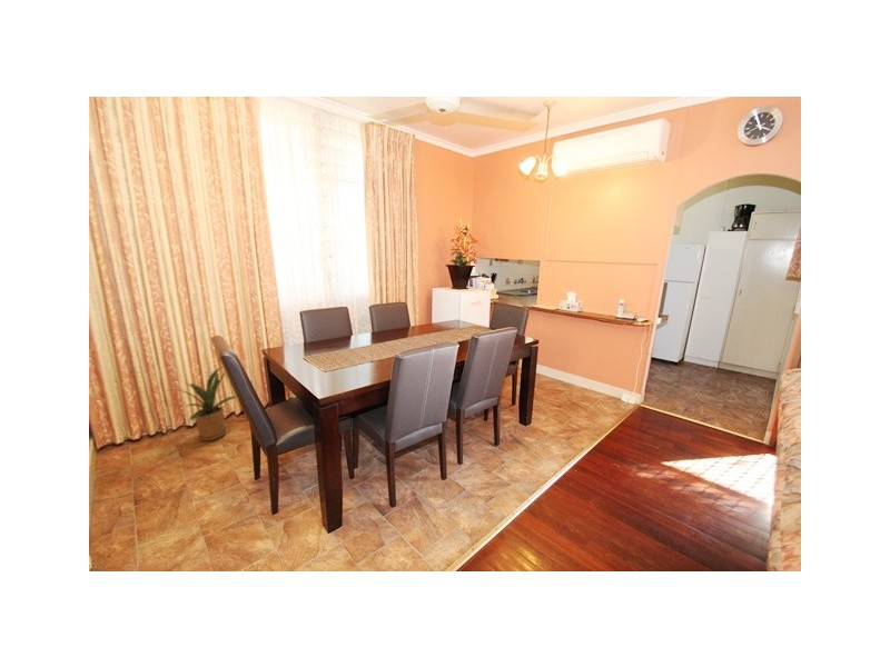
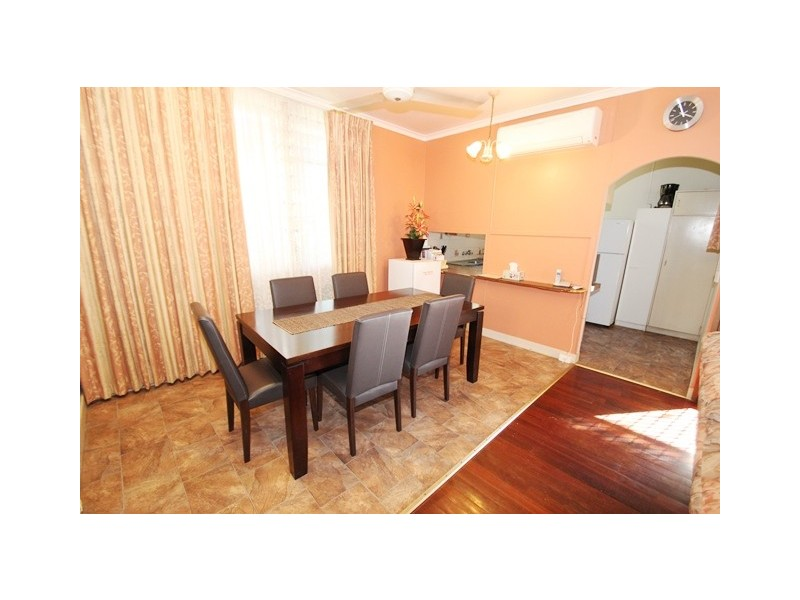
- house plant [164,366,237,441]
